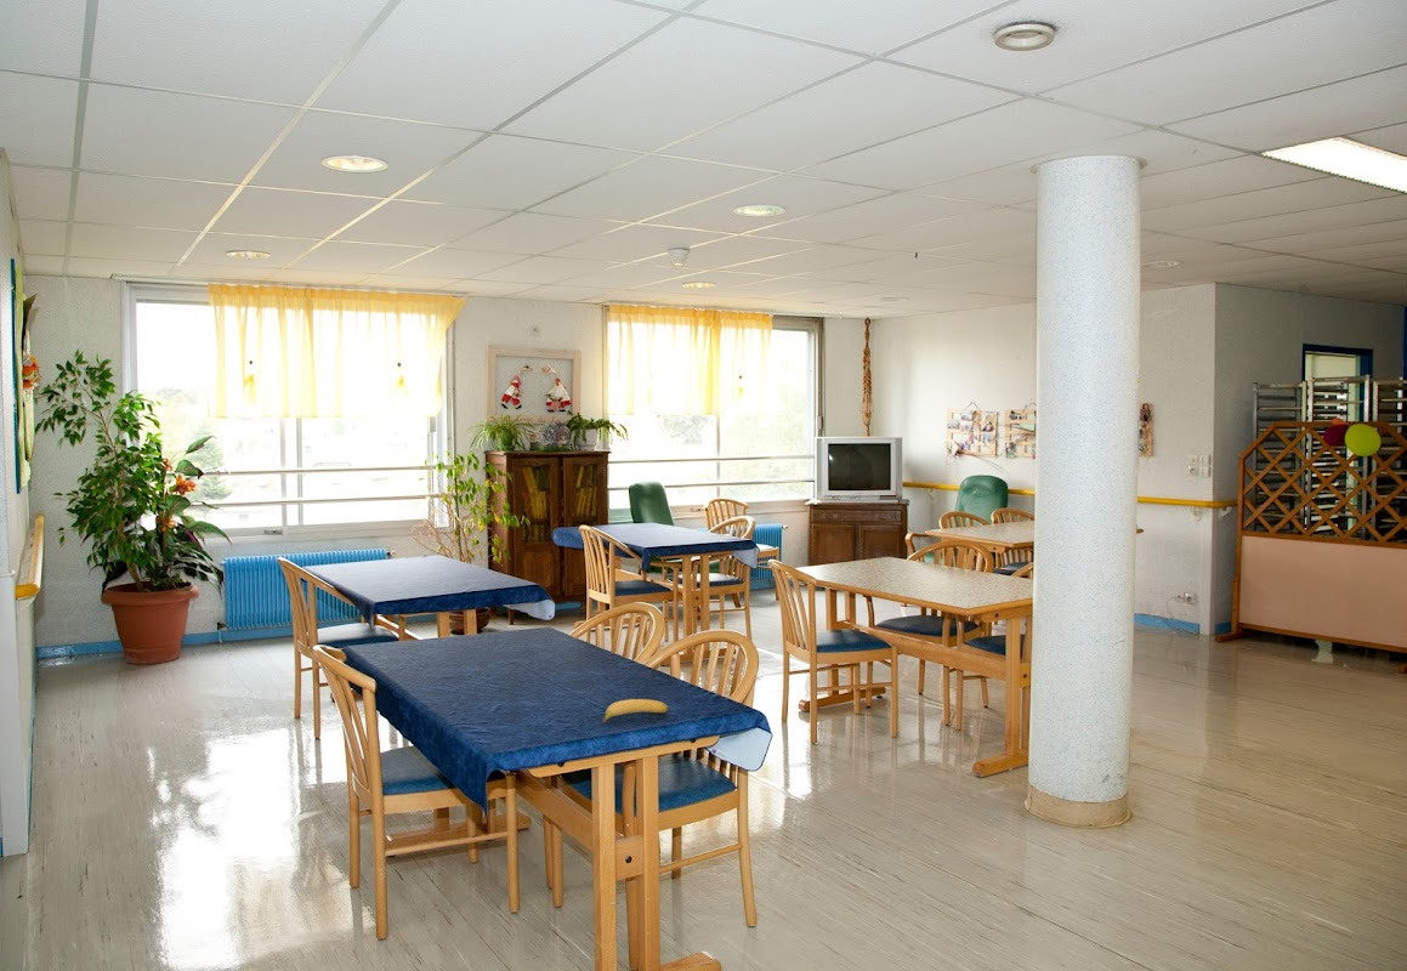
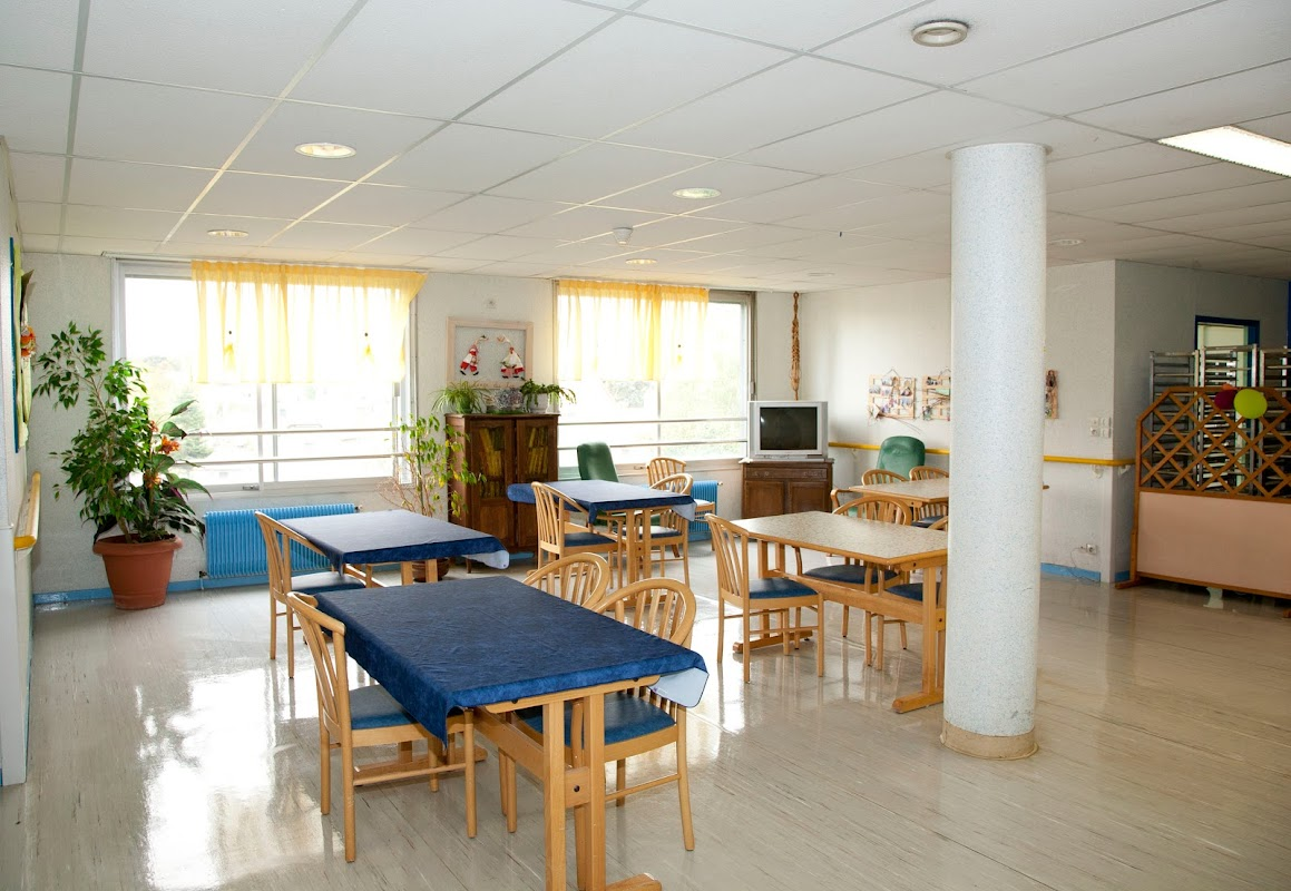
- banana [602,698,669,723]
